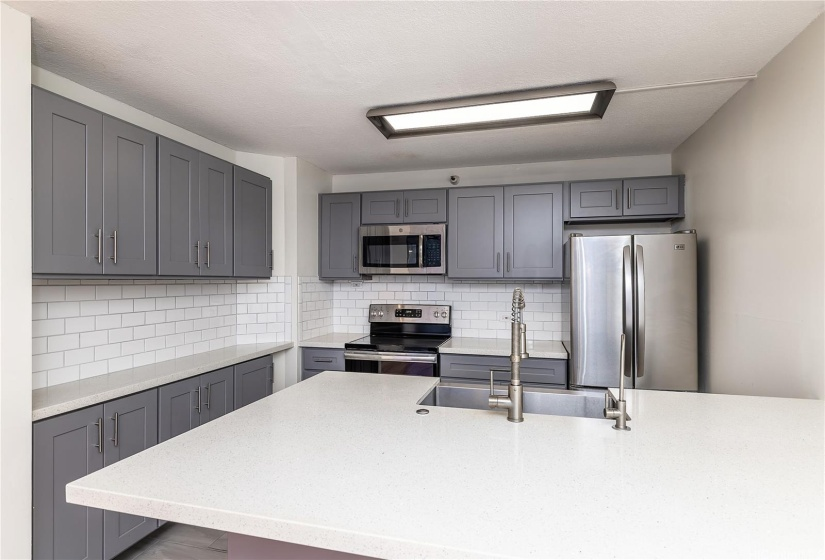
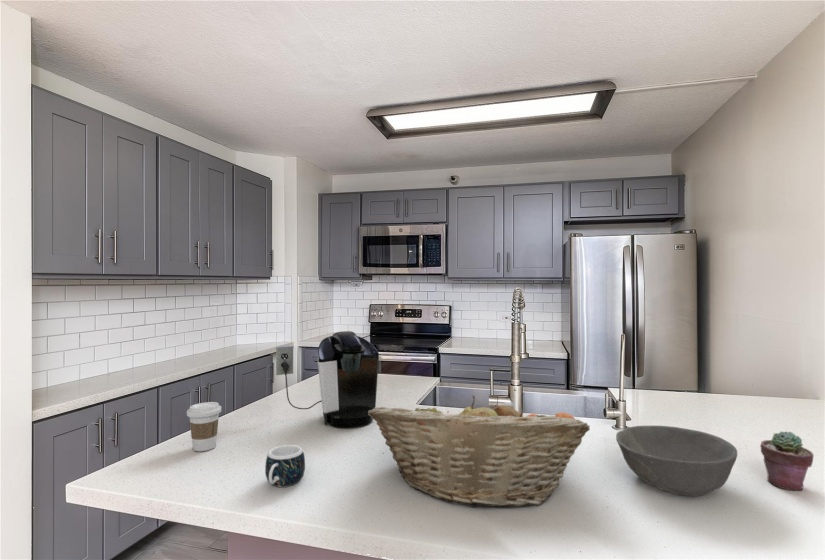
+ fruit basket [368,394,591,508]
+ potted succulent [759,430,815,491]
+ coffee cup [186,401,222,452]
+ mug [264,444,306,488]
+ coffee maker [275,330,380,429]
+ bowl [615,425,738,497]
